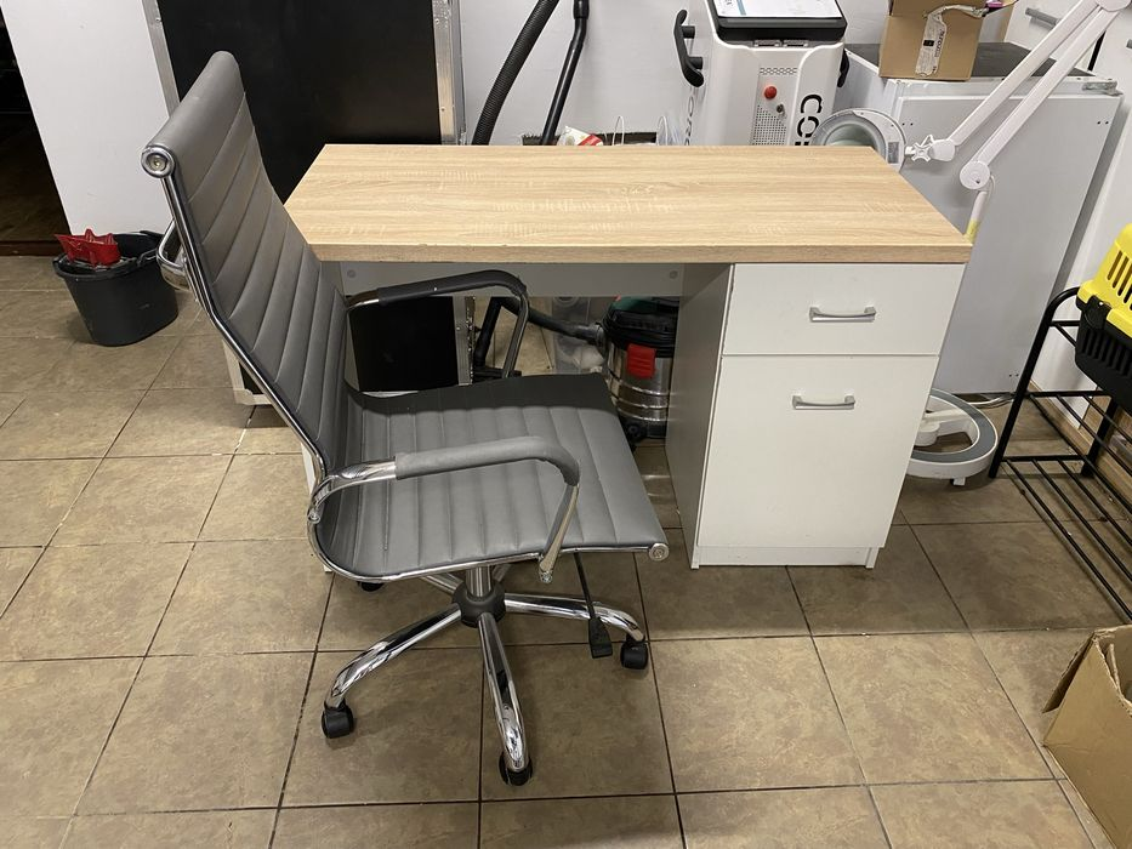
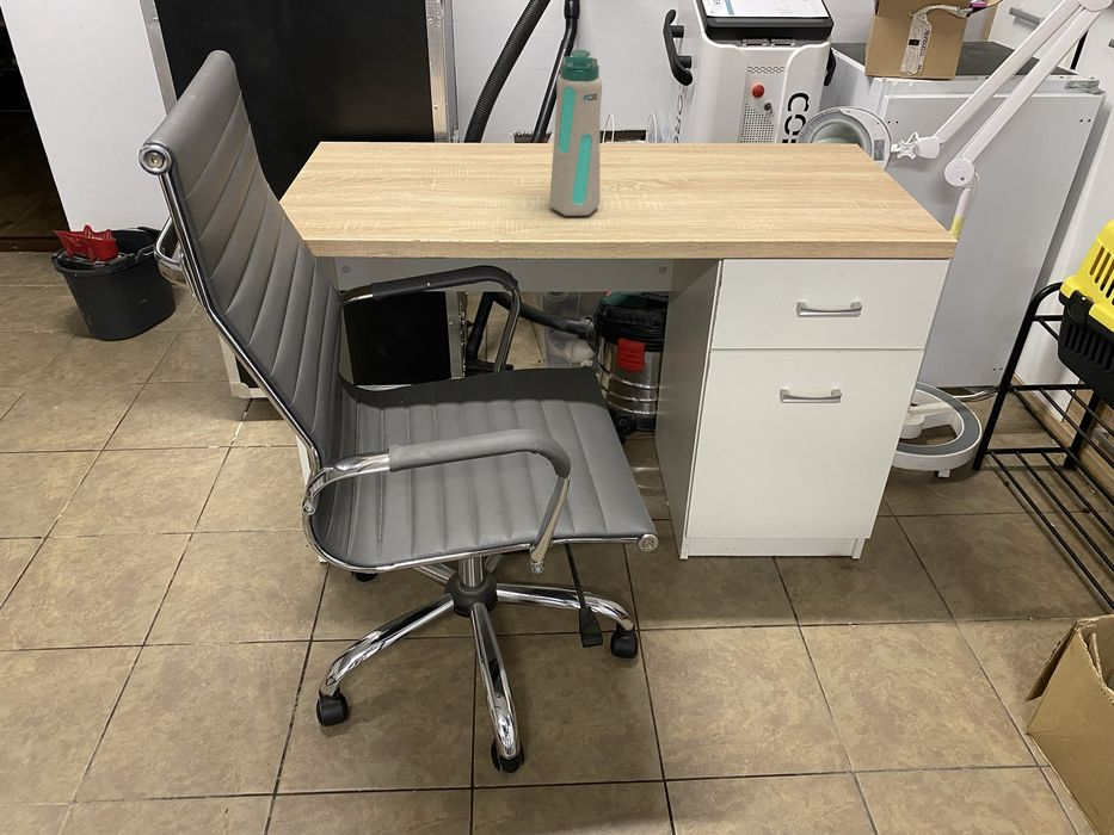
+ water bottle [548,49,603,217]
